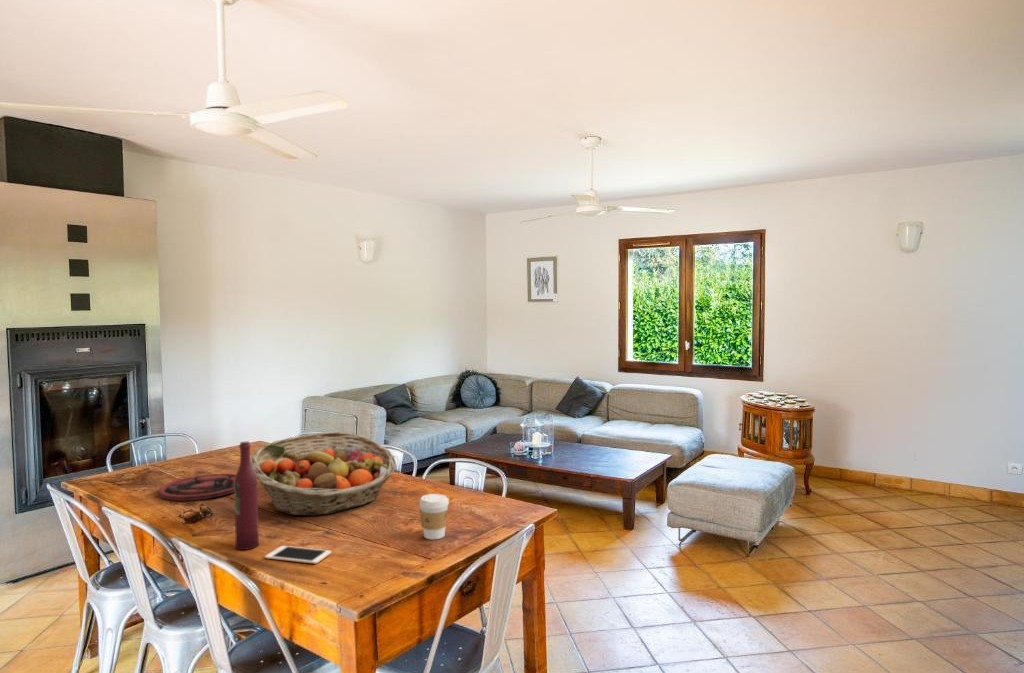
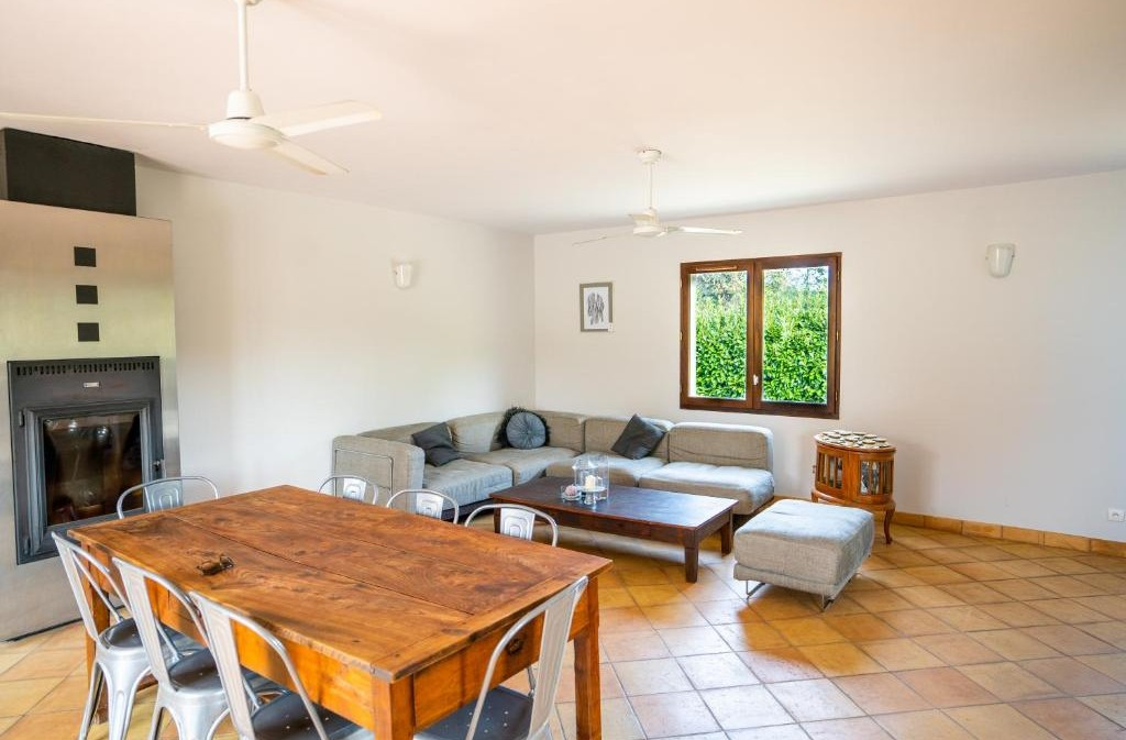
- fruit basket [250,431,397,517]
- wine bottle [233,441,260,551]
- plate [158,473,236,501]
- coffee cup [418,493,450,541]
- cell phone [264,545,332,565]
